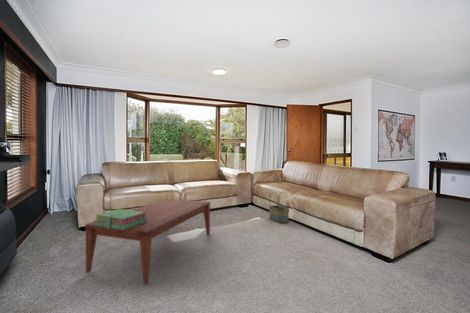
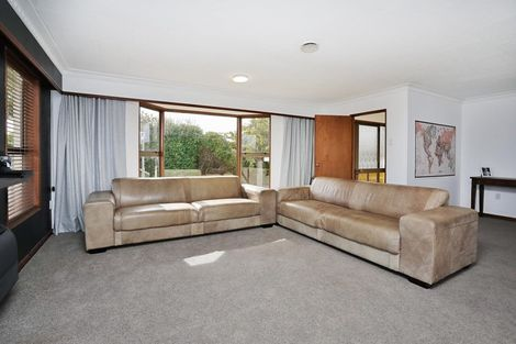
- coffee table [84,198,211,286]
- basket [268,191,290,224]
- stack of books [93,208,147,230]
